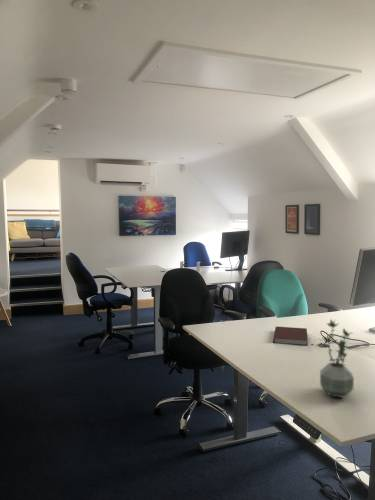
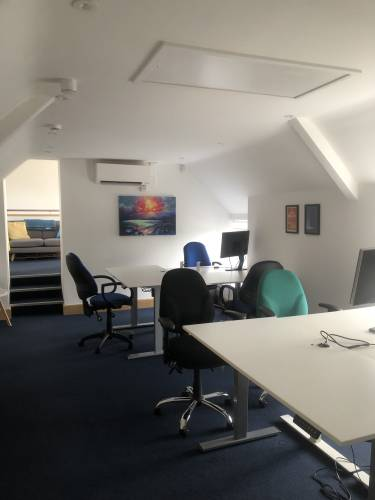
- notebook [272,325,309,346]
- potted plant [319,318,355,399]
